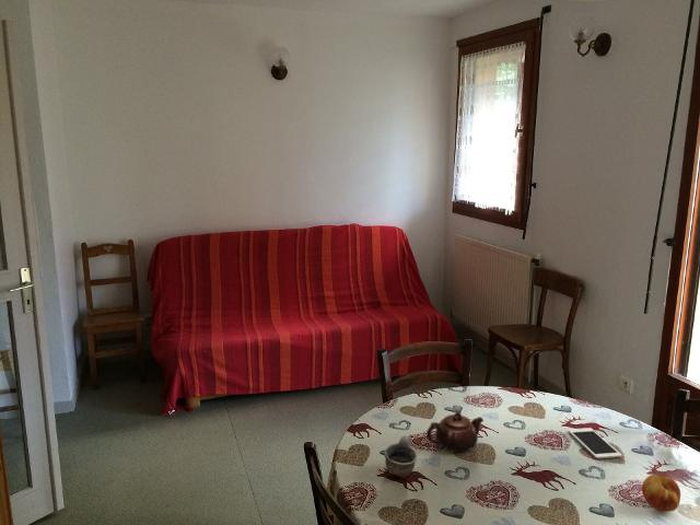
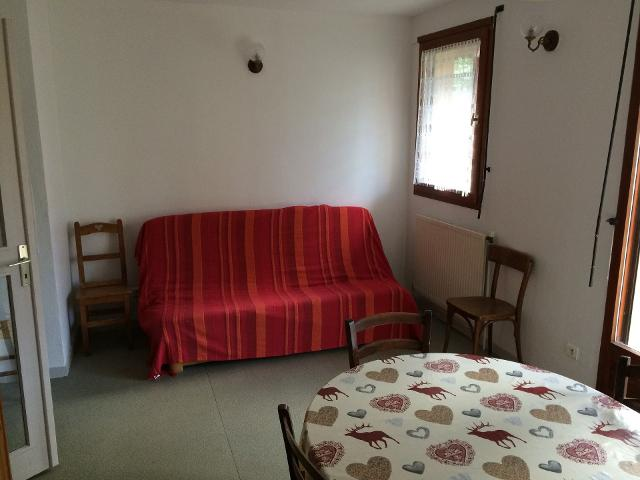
- cup [383,435,418,479]
- cell phone [567,427,622,459]
- teapot [425,410,485,453]
- fruit [641,472,681,513]
